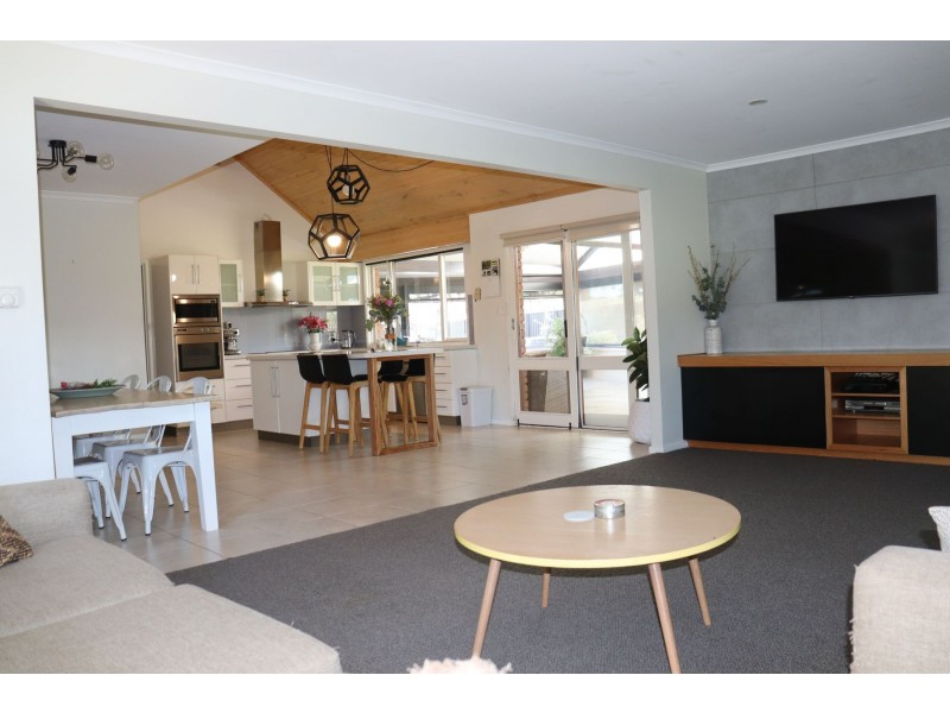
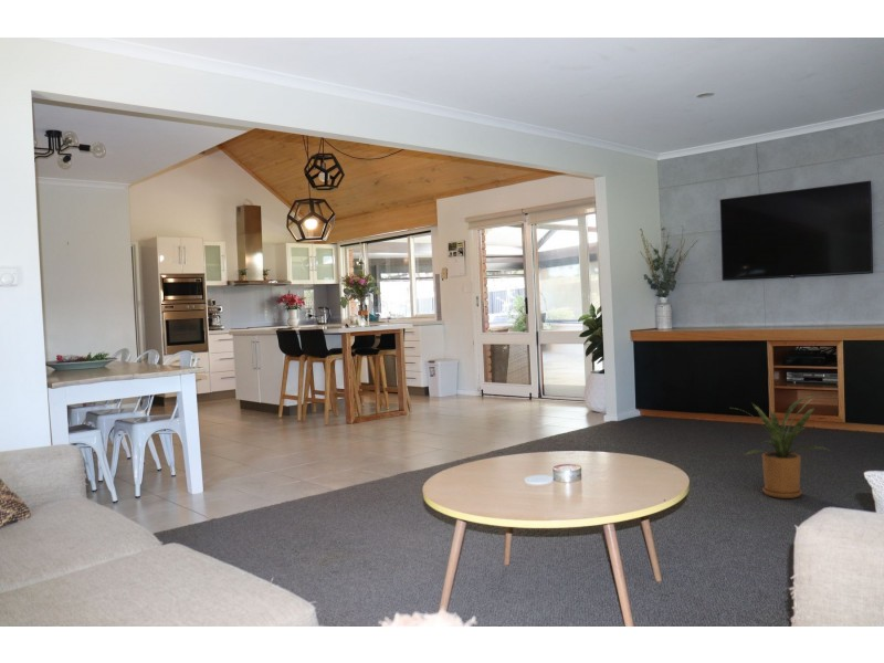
+ house plant [730,393,832,499]
